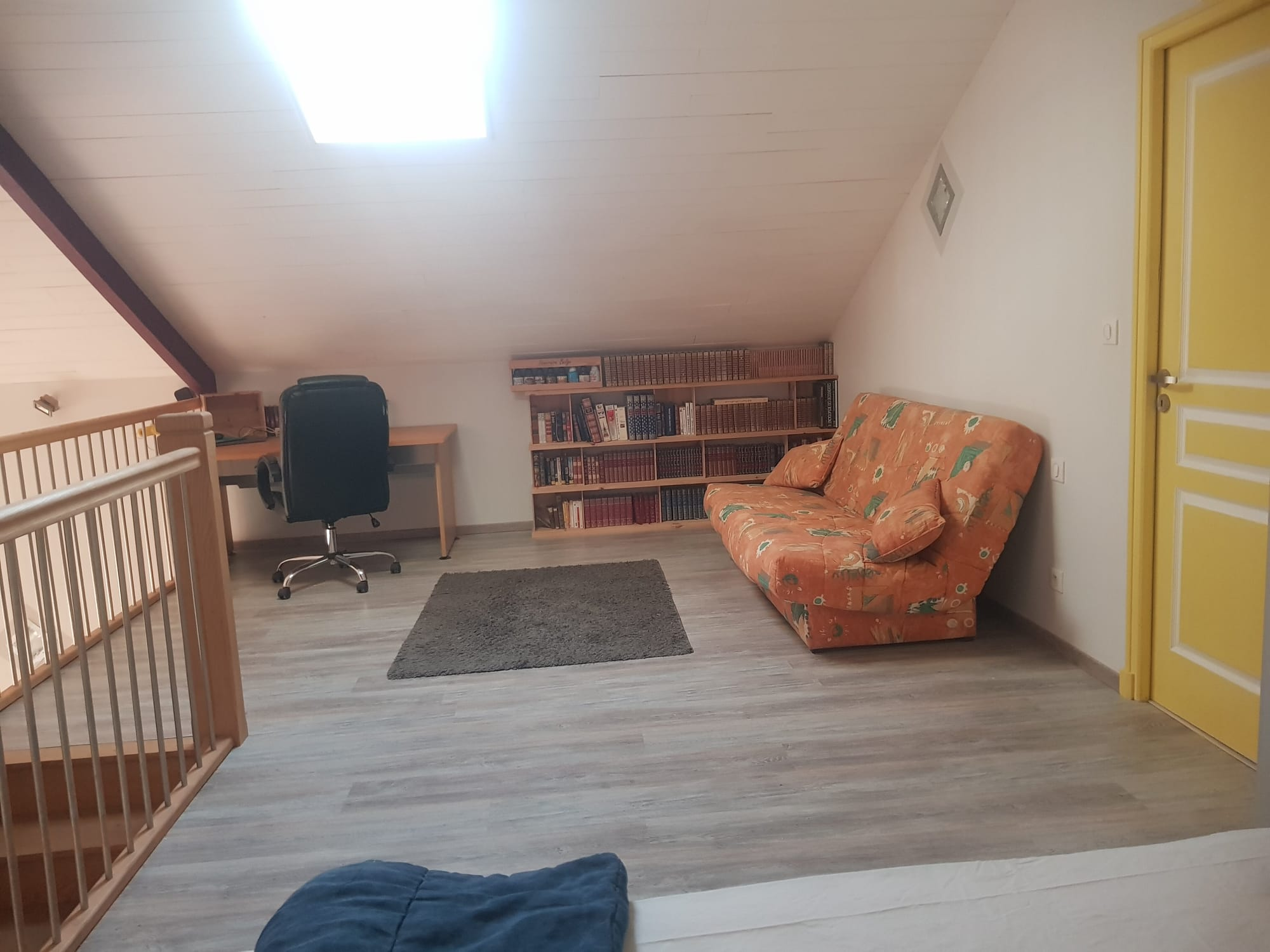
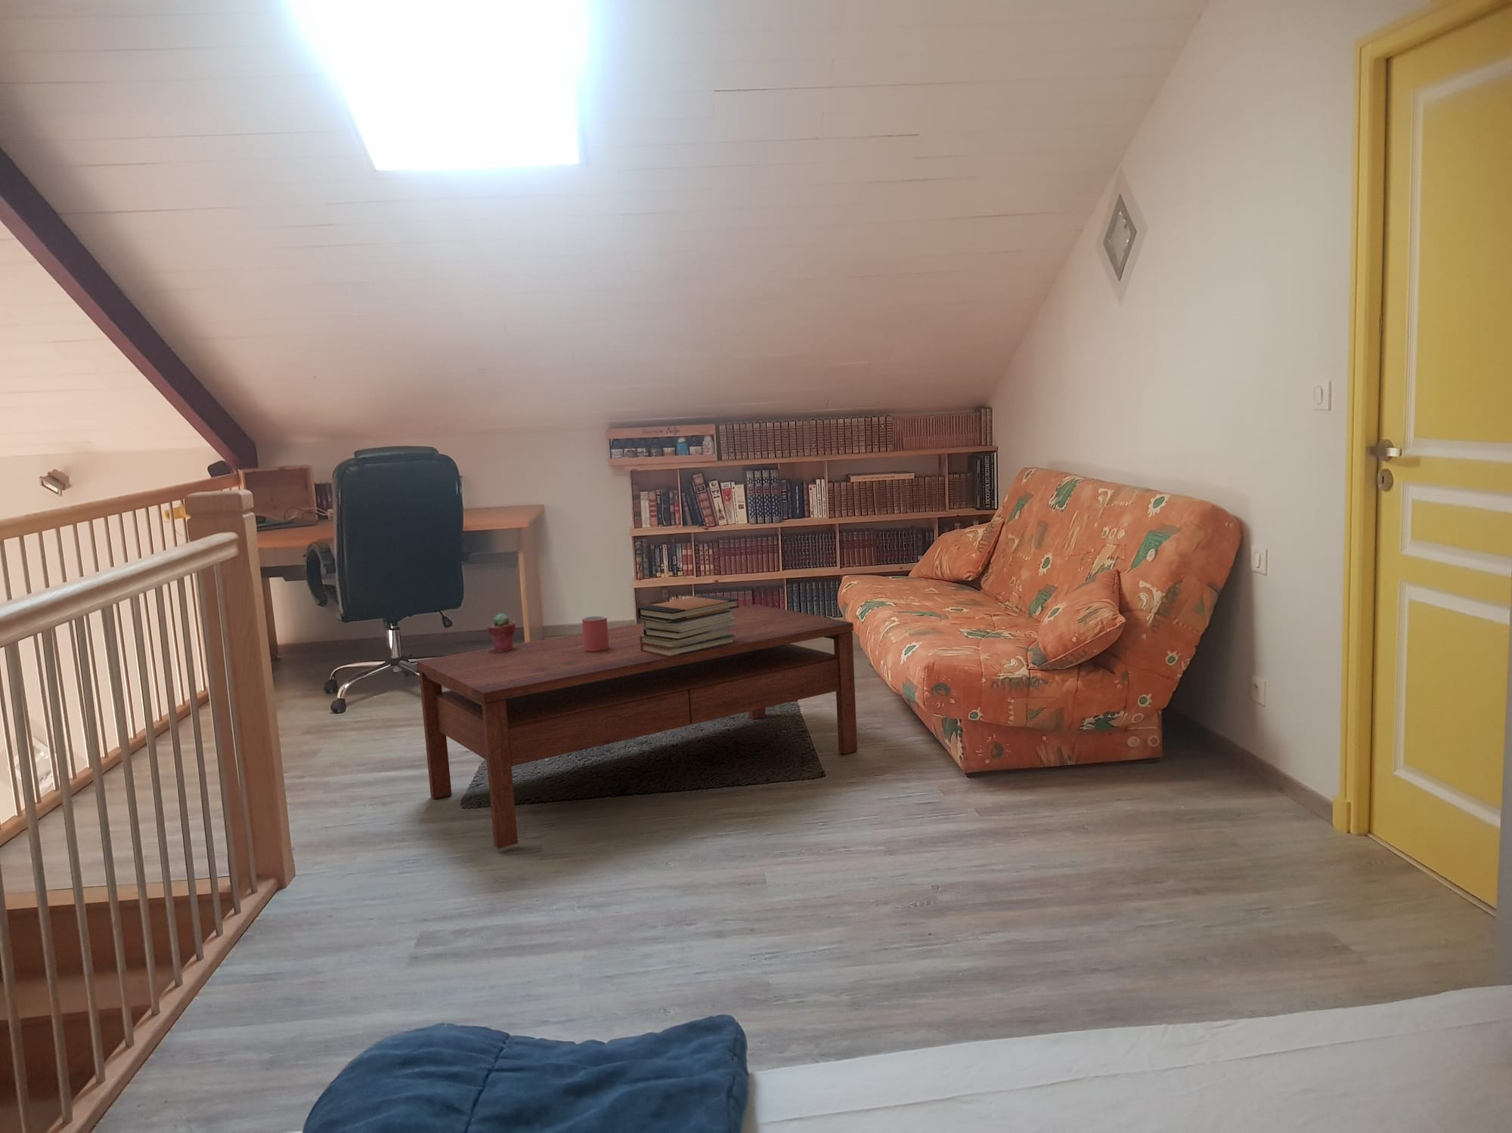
+ book stack [637,594,741,657]
+ potted succulent [486,613,517,651]
+ mug [581,615,608,652]
+ coffee table [416,603,858,850]
